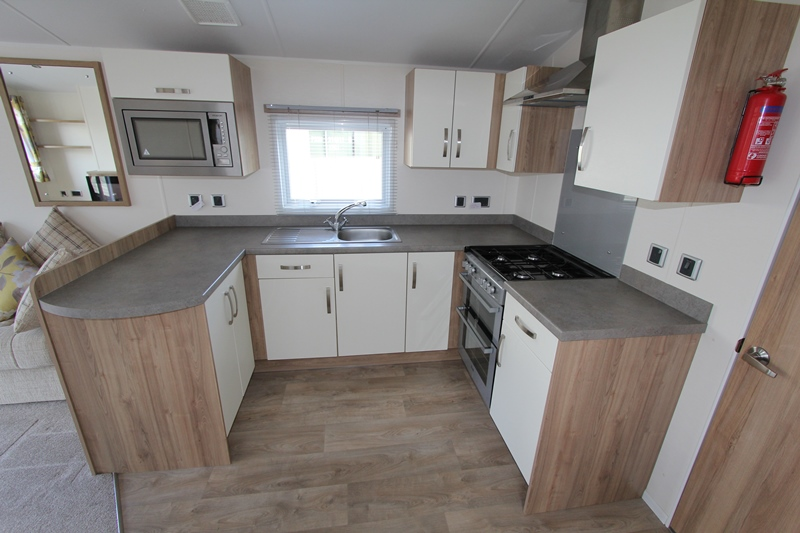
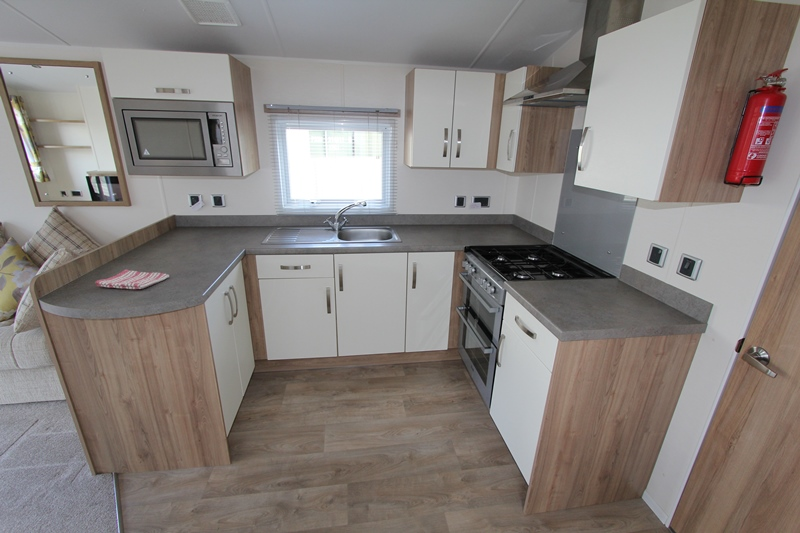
+ dish towel [94,268,170,290]
